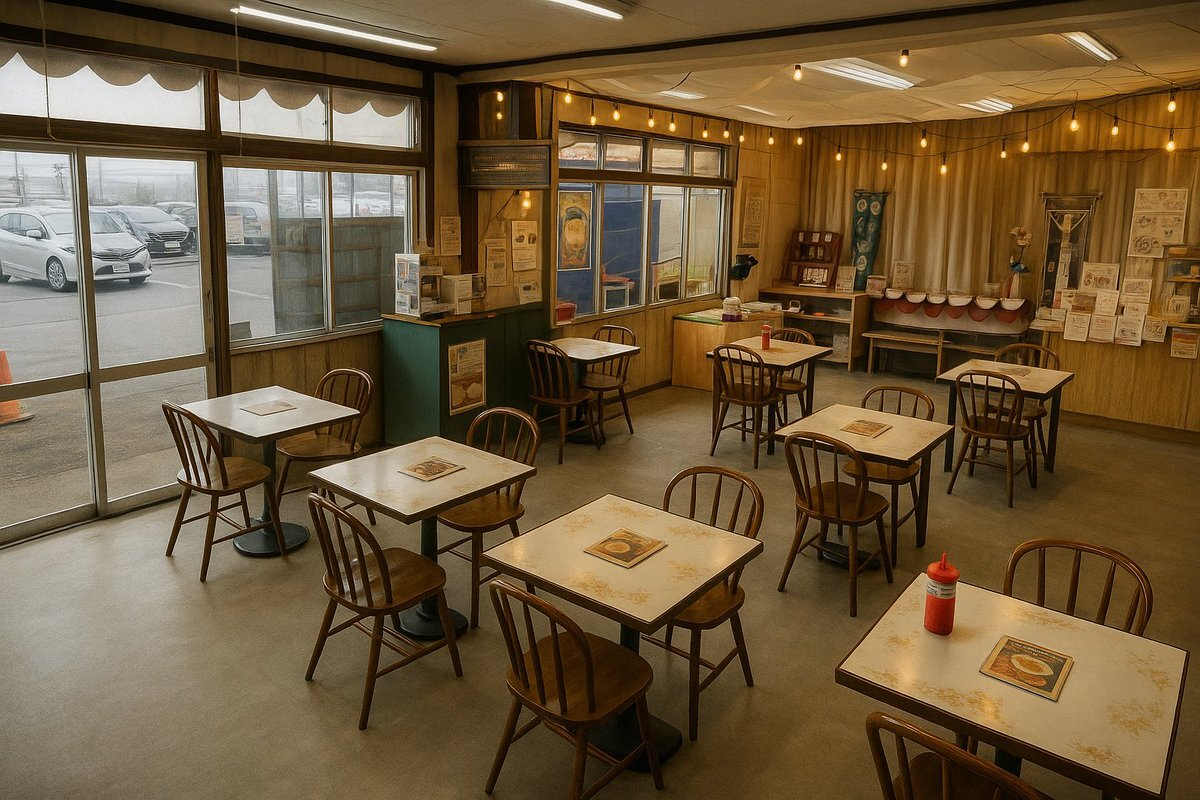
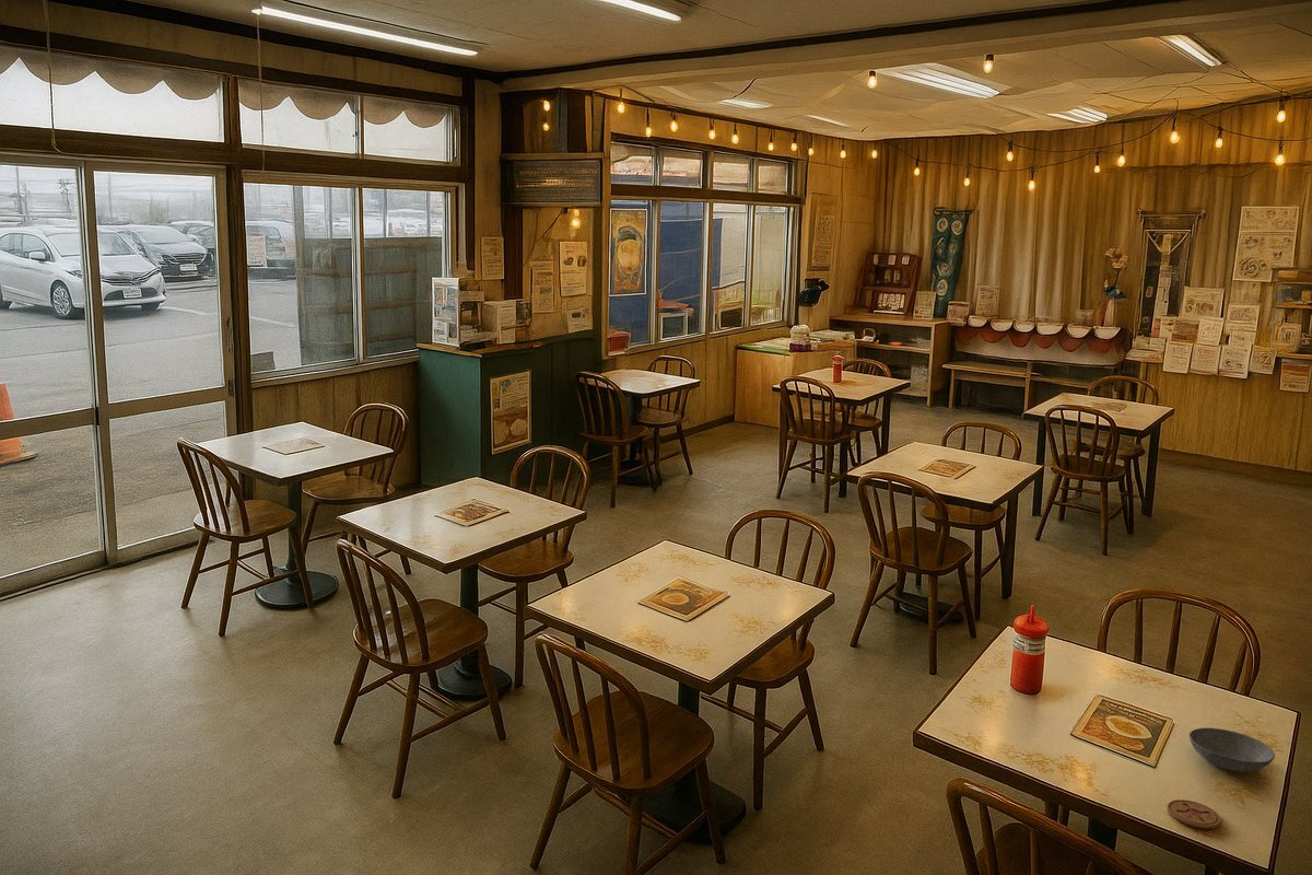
+ bowl [1188,726,1276,773]
+ coaster [1167,798,1222,829]
